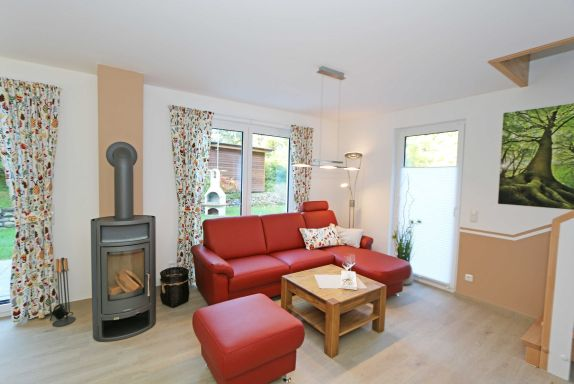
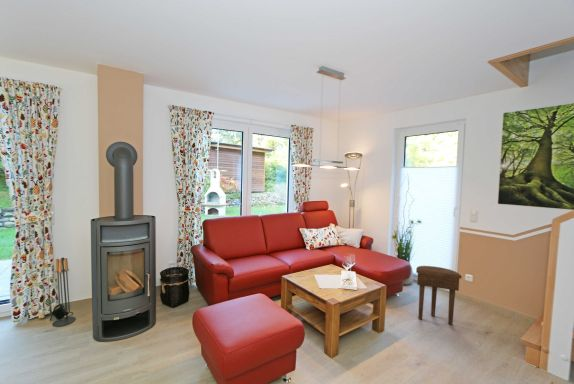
+ side table [415,265,462,326]
